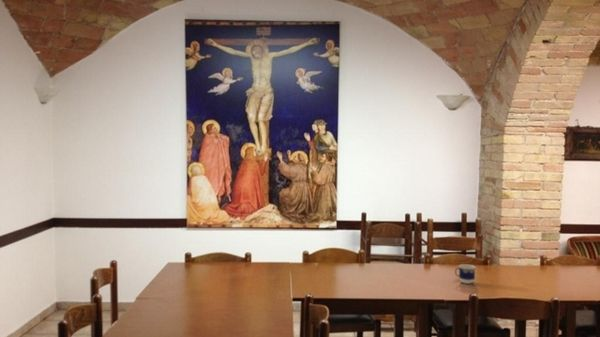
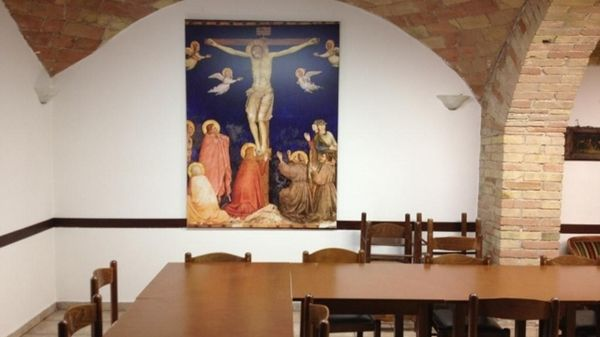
- cup [454,263,476,285]
